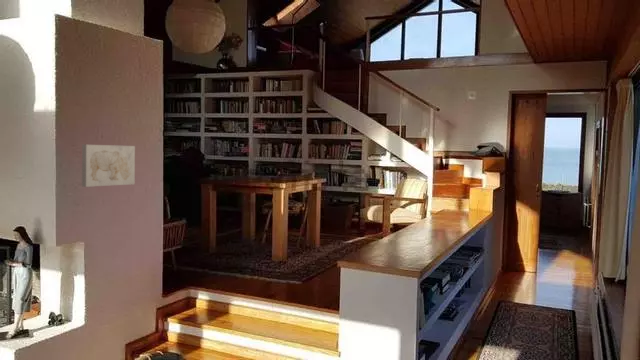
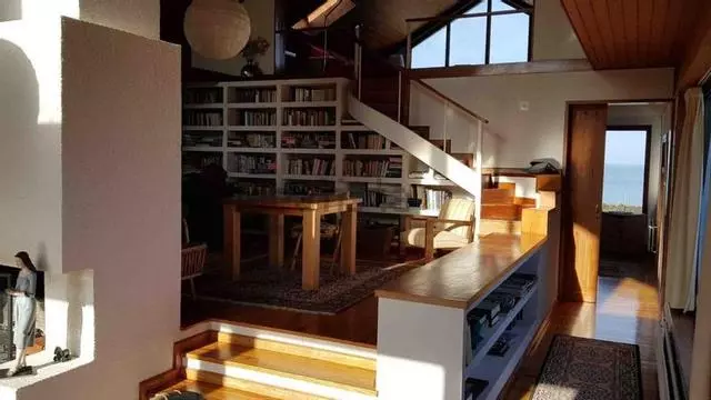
- wall art [81,144,136,188]
